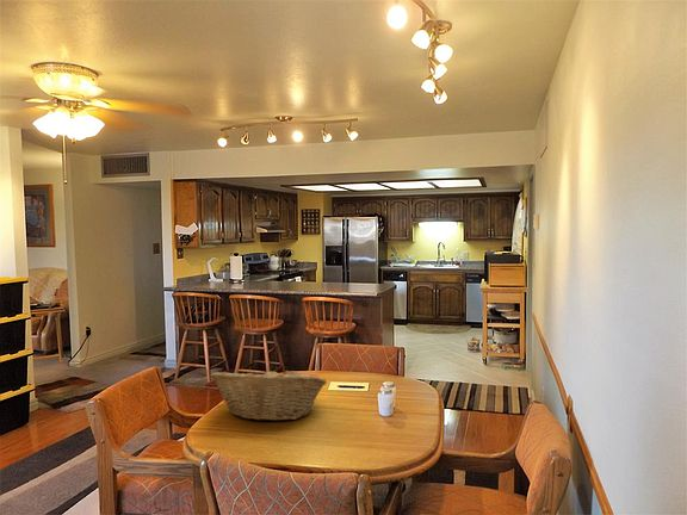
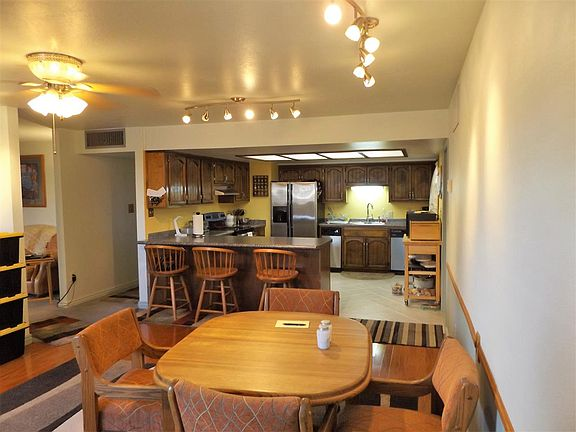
- fruit basket [209,365,328,422]
